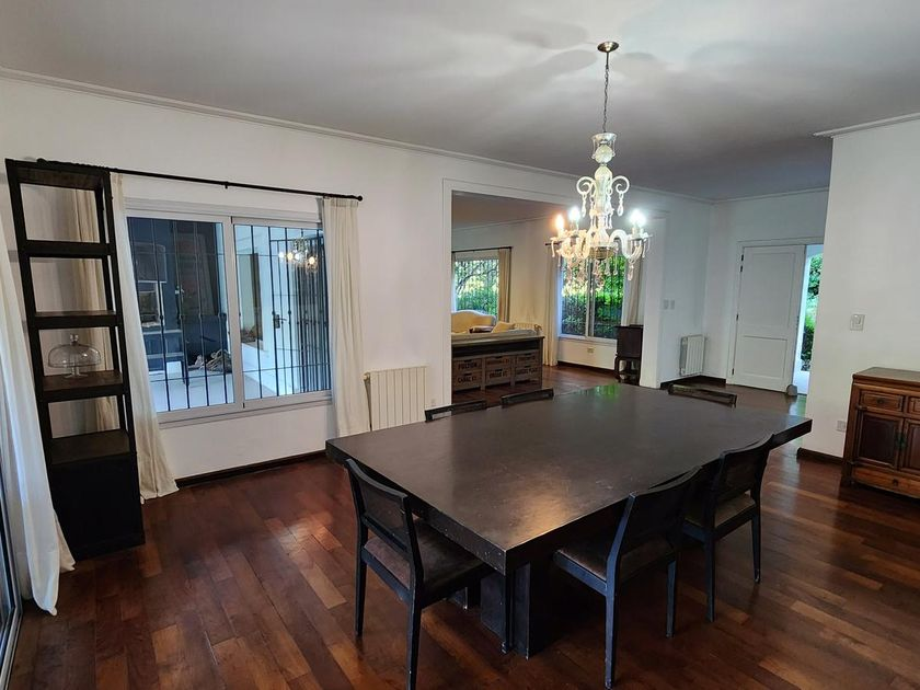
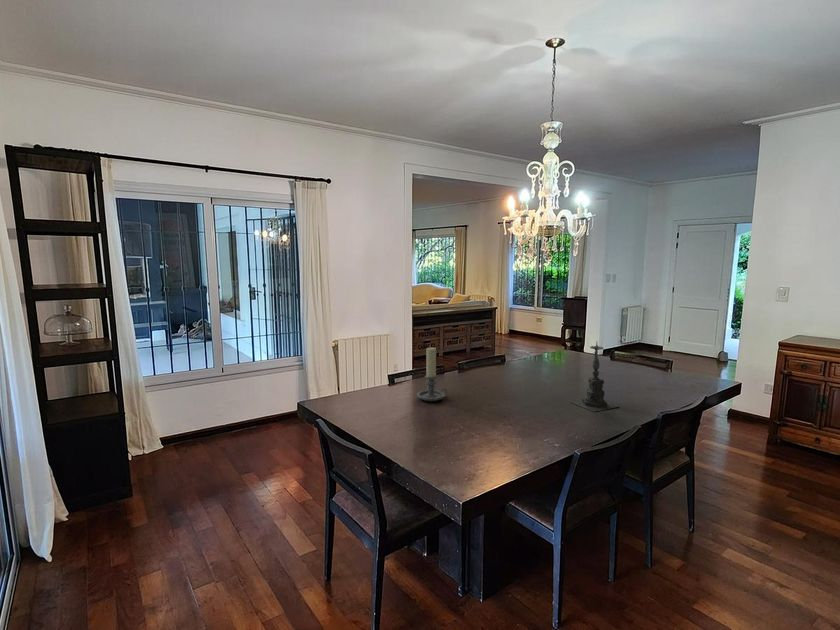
+ candle holder [416,347,448,402]
+ candle holder [570,342,621,413]
